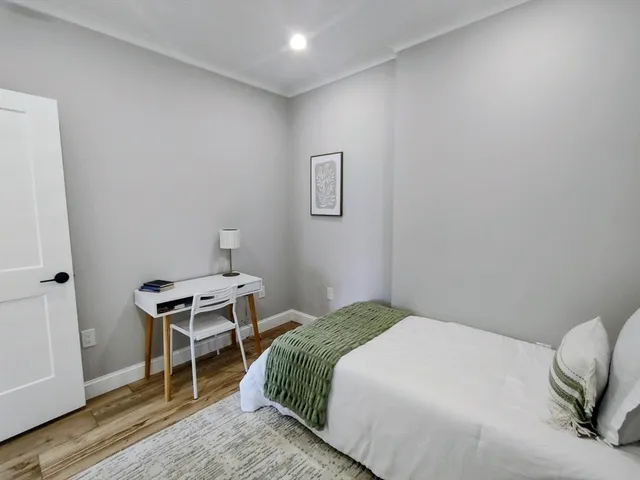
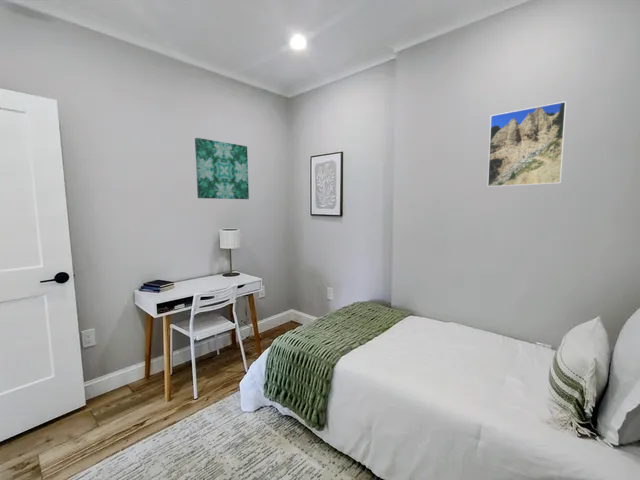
+ wall art [194,137,250,200]
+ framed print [486,100,567,188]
